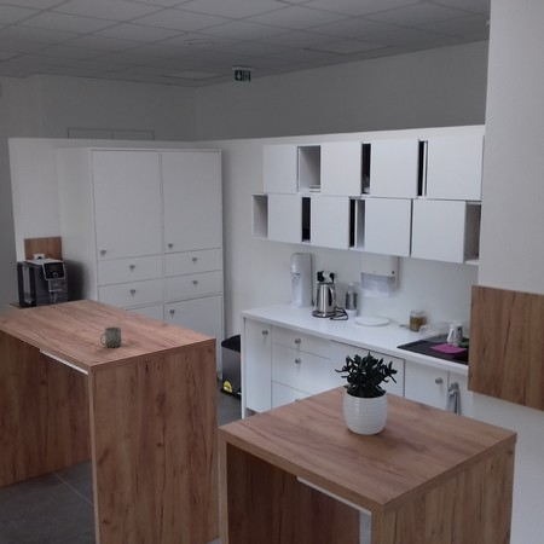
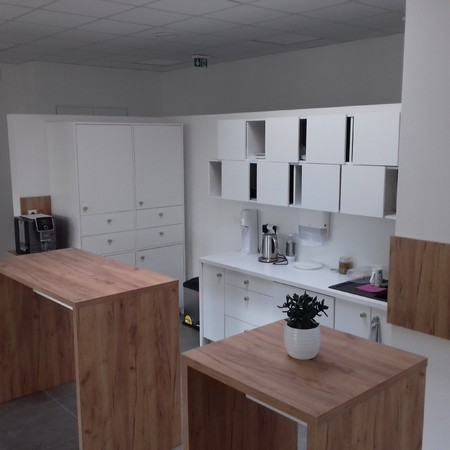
- cup [99,326,123,348]
